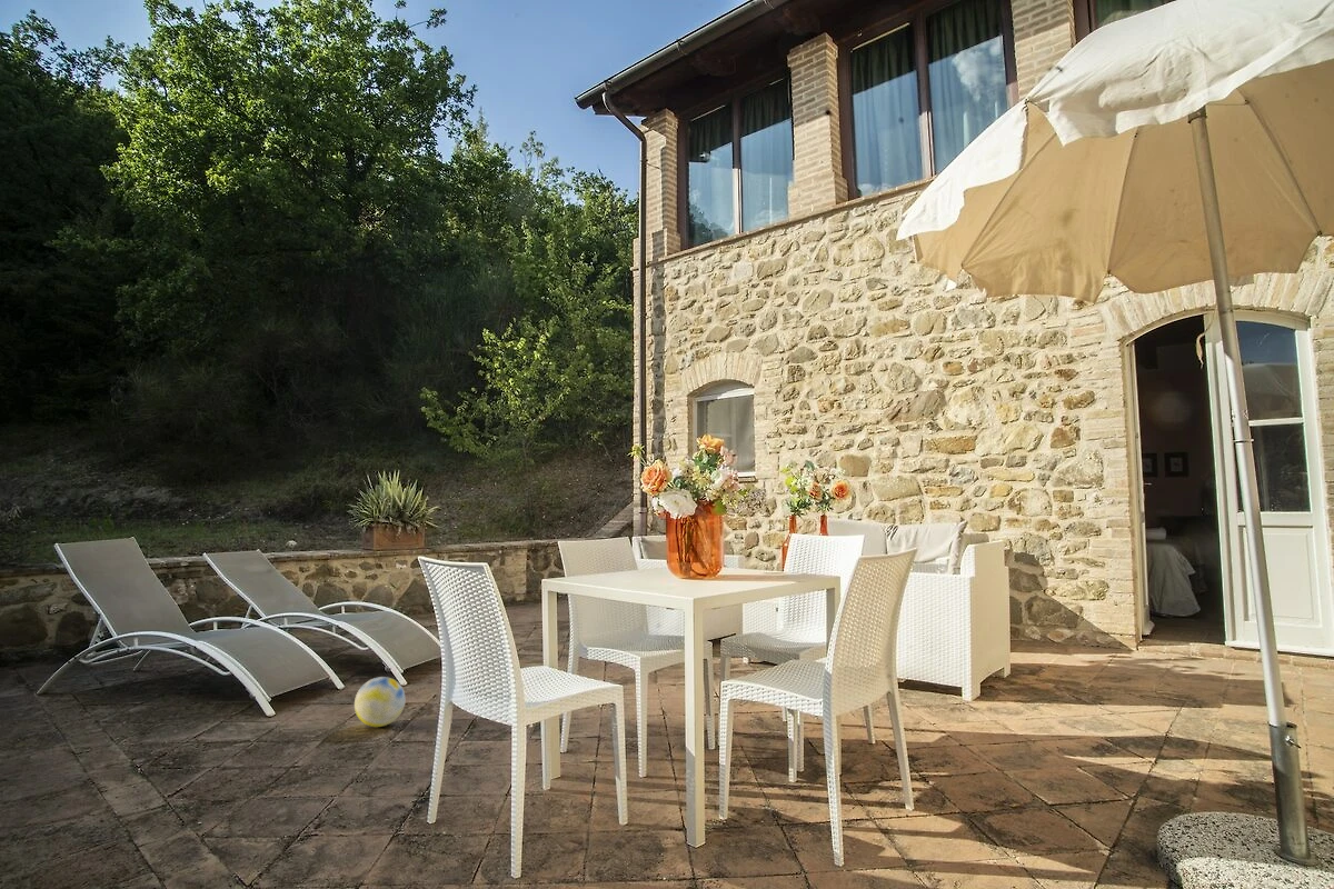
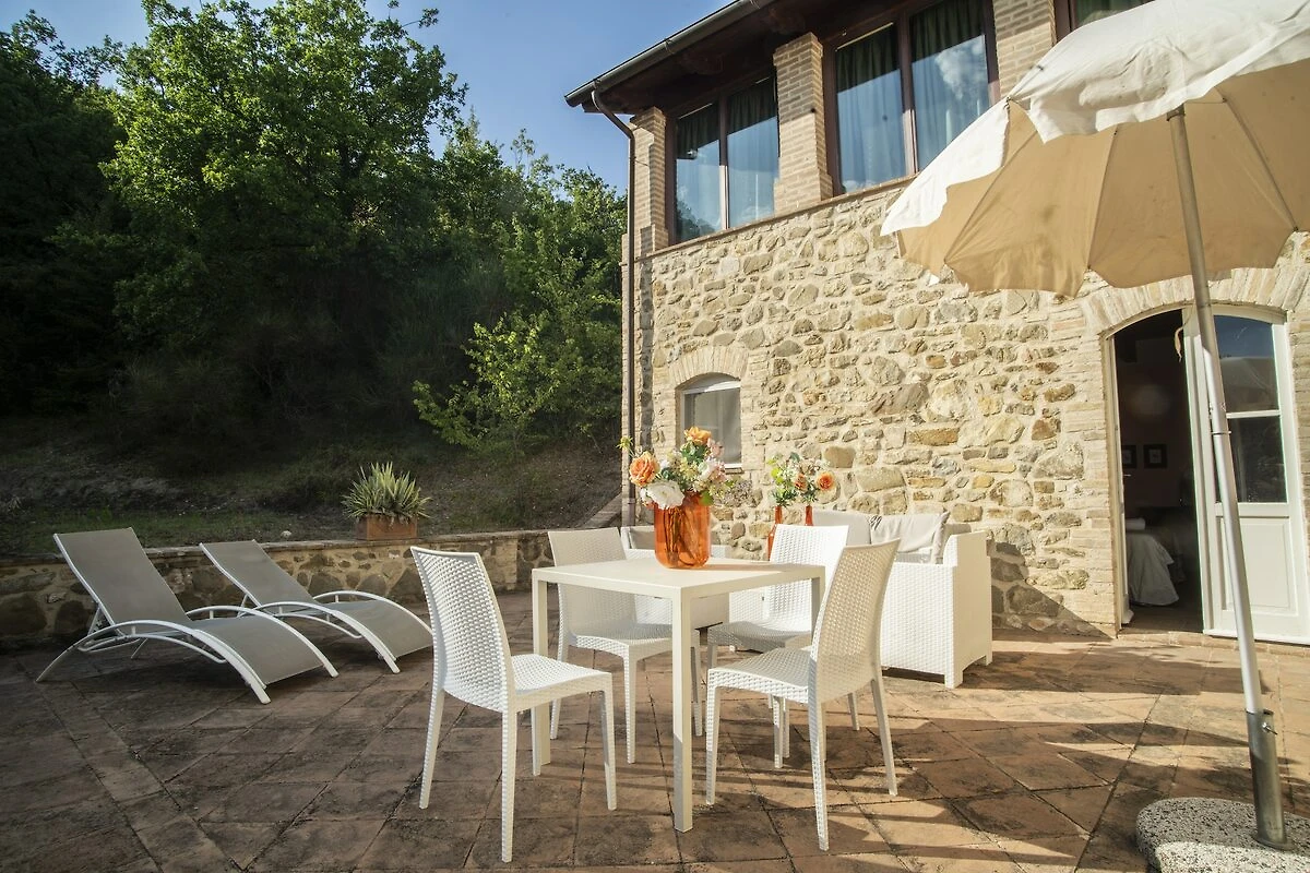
- ball [354,676,406,728]
